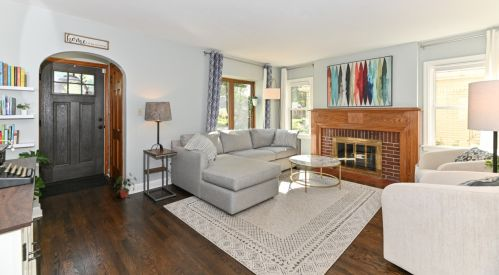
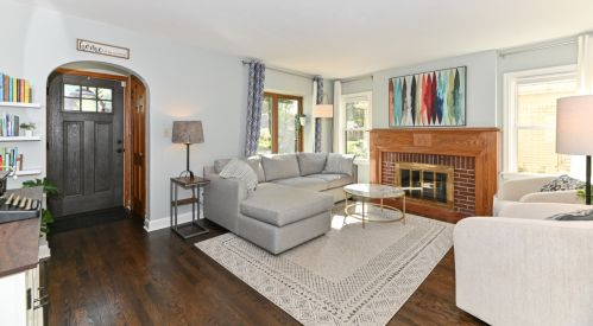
- potted plant [113,172,137,199]
